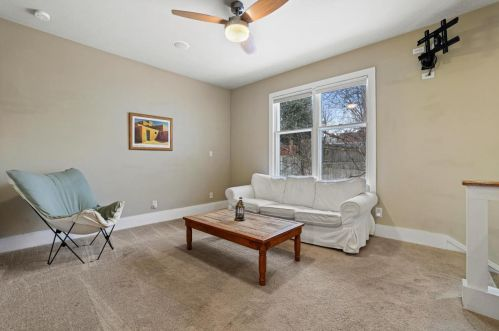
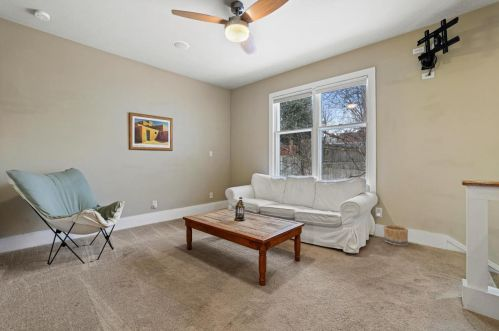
+ basket [383,224,409,247]
